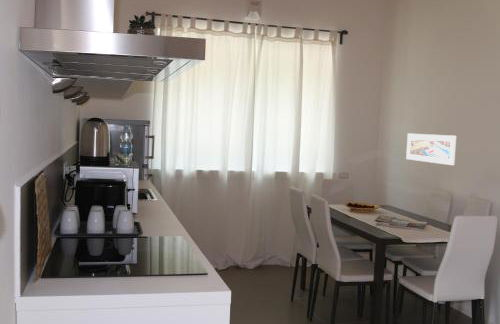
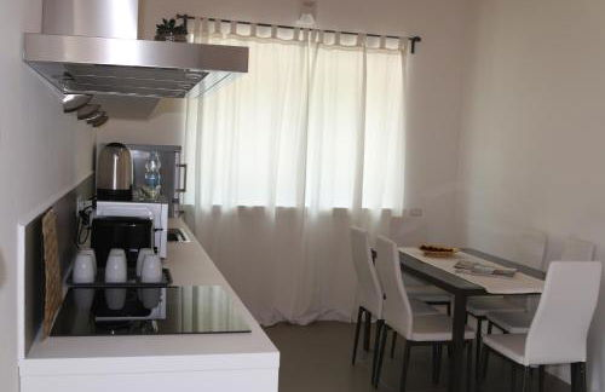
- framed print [405,132,457,166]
